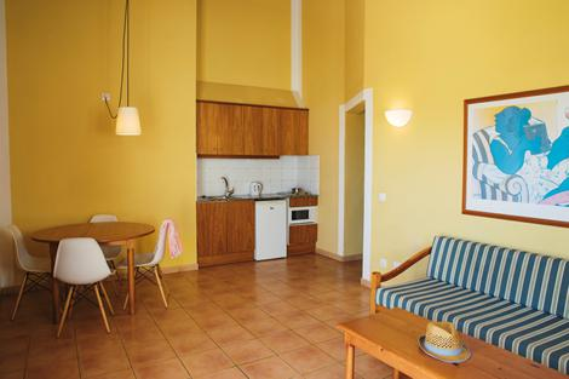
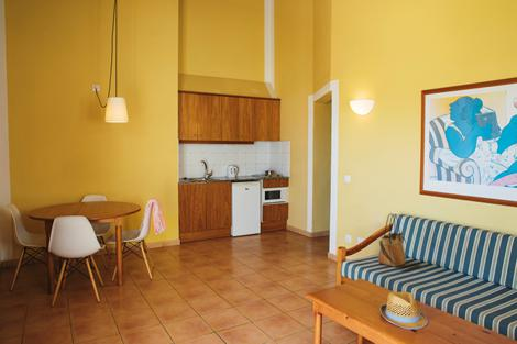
+ tote bag [377,212,421,271]
